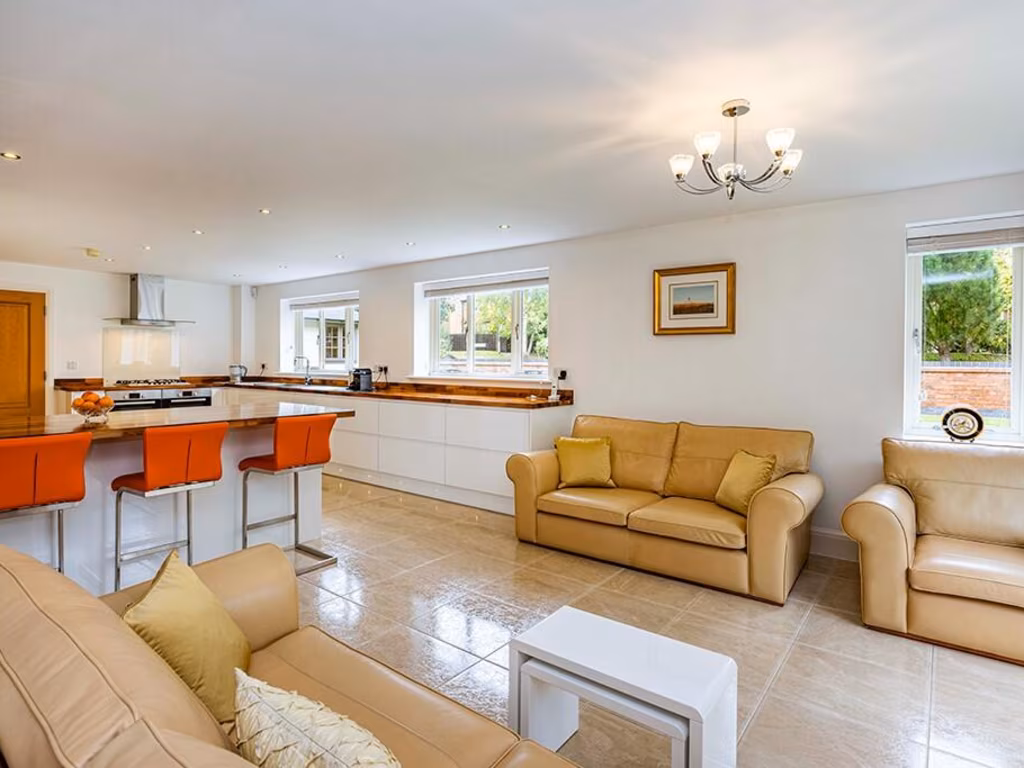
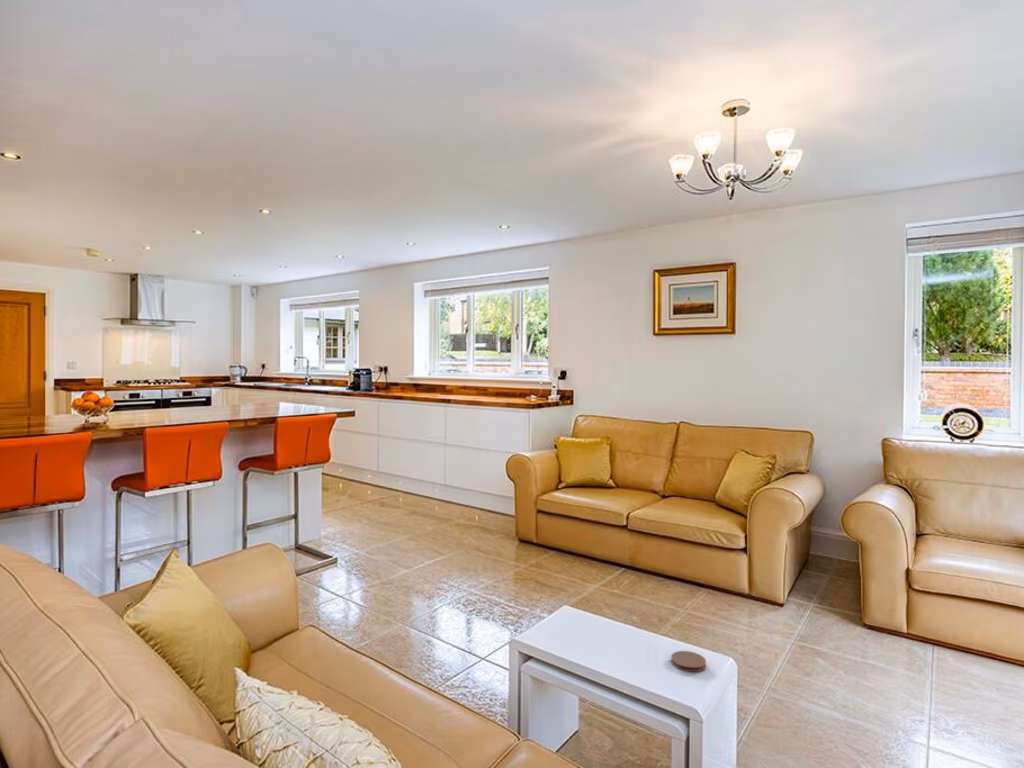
+ coaster [670,650,707,673]
